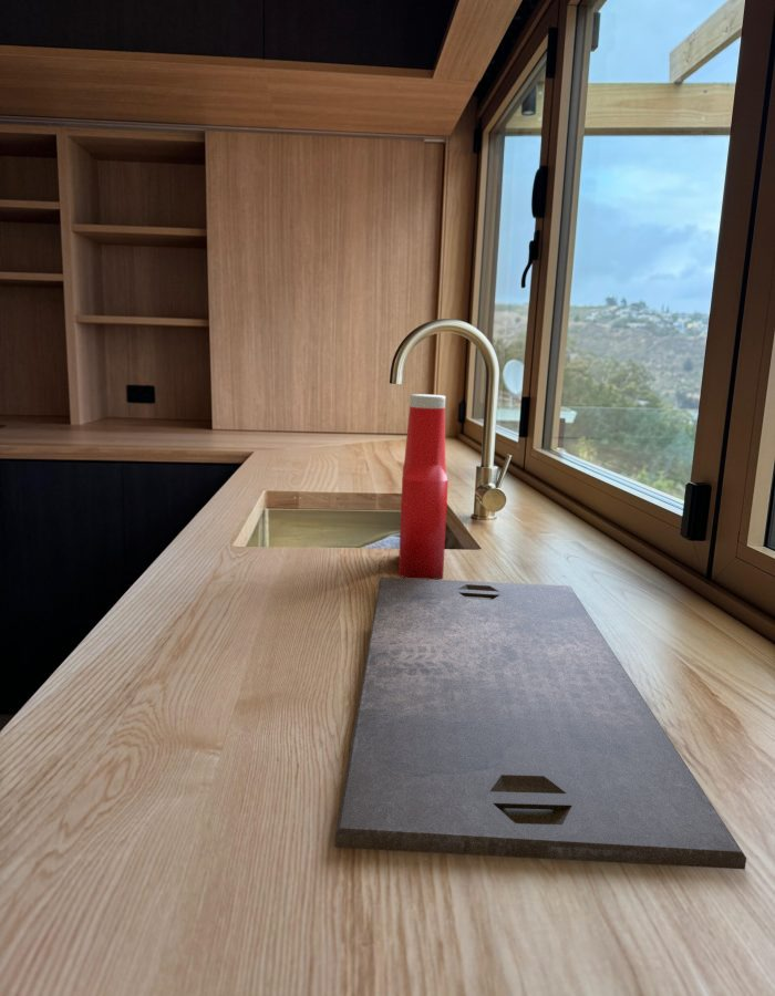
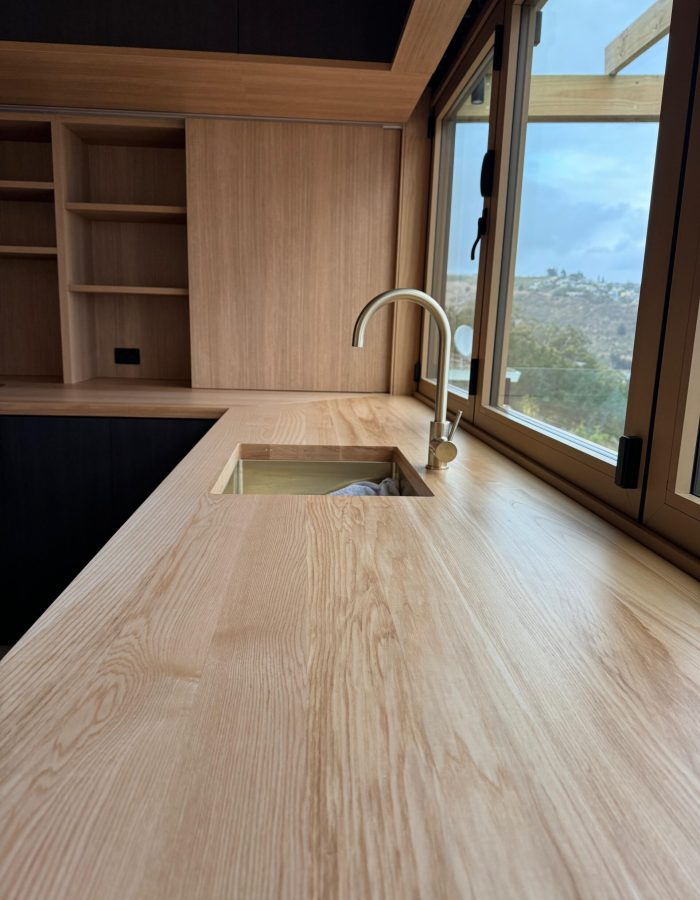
- cutting board [334,577,747,870]
- soap bottle [397,393,450,580]
